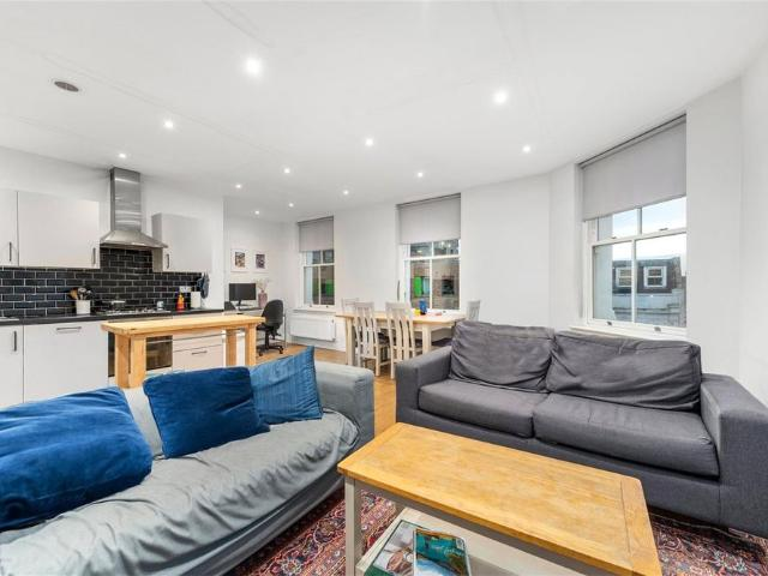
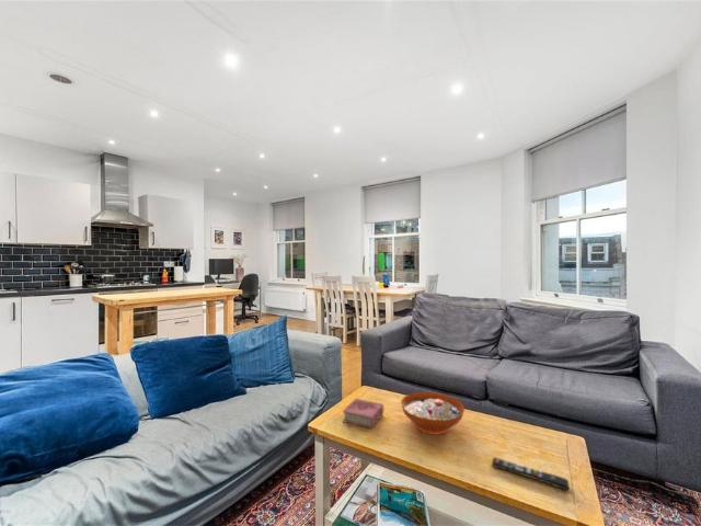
+ book [342,398,384,430]
+ decorative bowl [400,391,466,436]
+ remote control [491,456,571,492]
